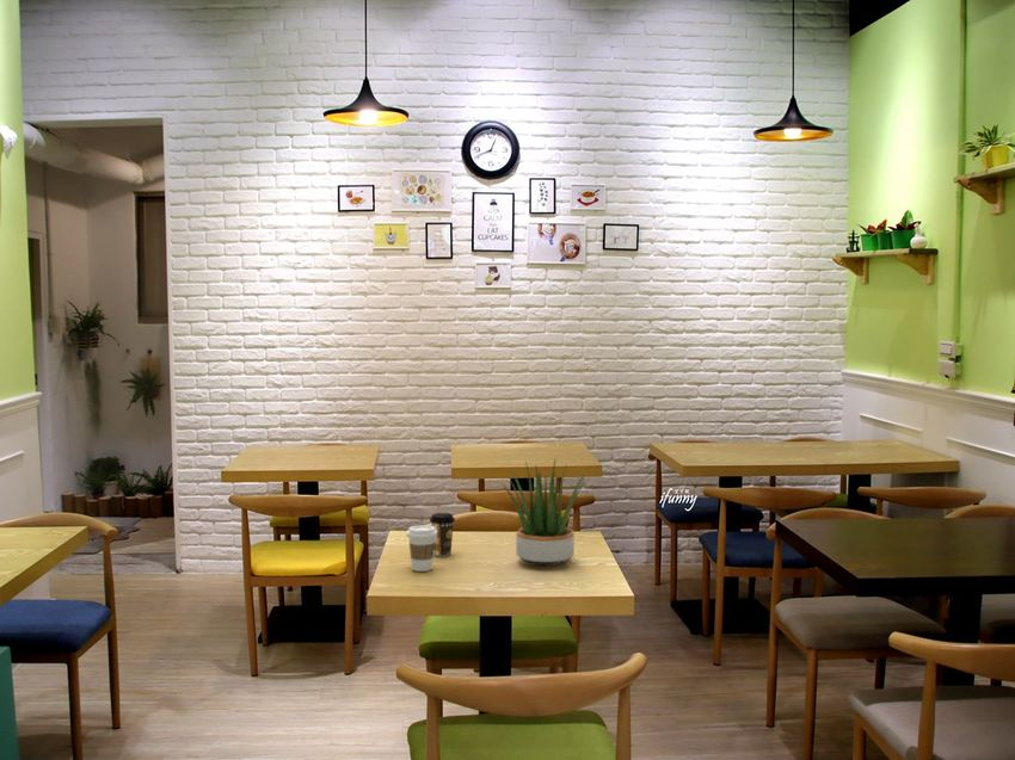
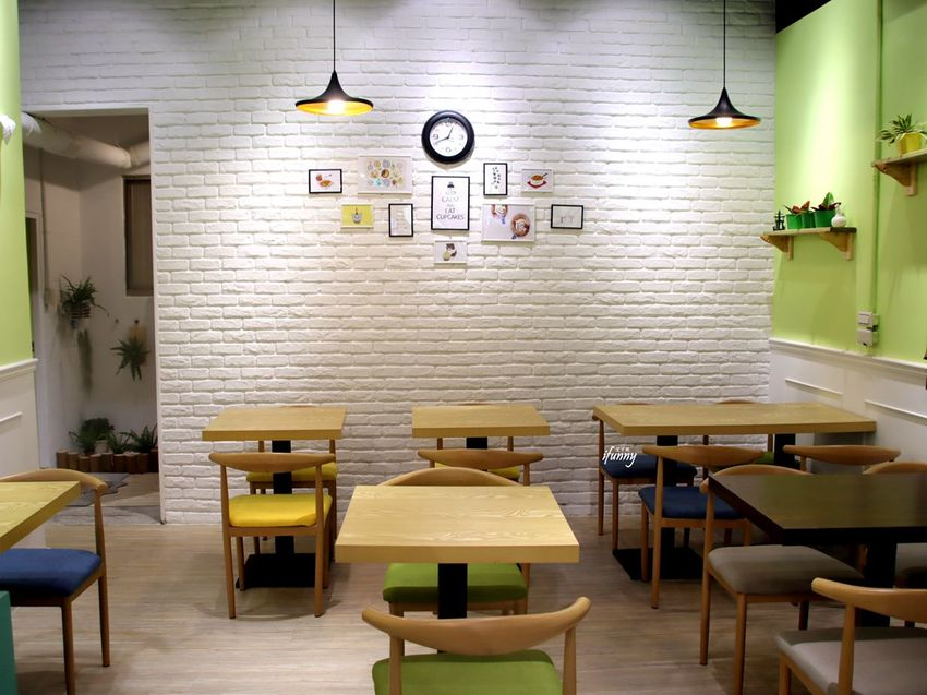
- potted plant [500,458,588,567]
- coffee cup [429,512,456,557]
- coffee cup [405,525,437,573]
